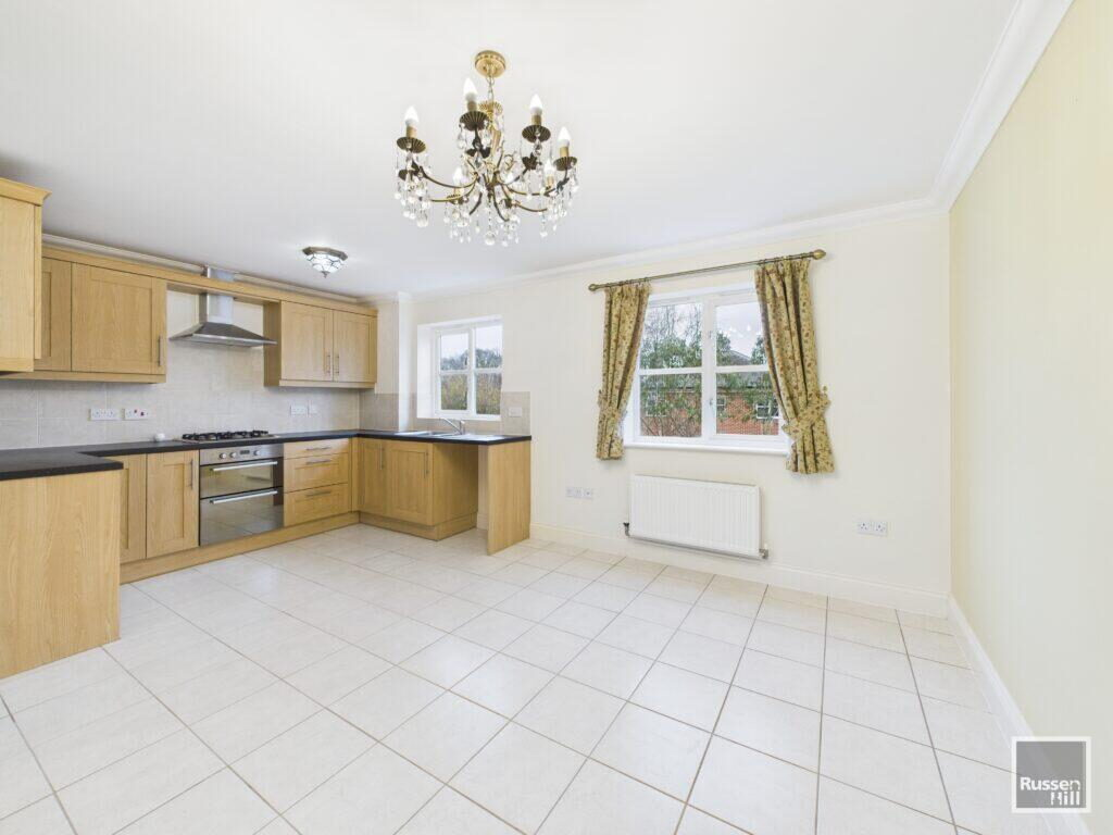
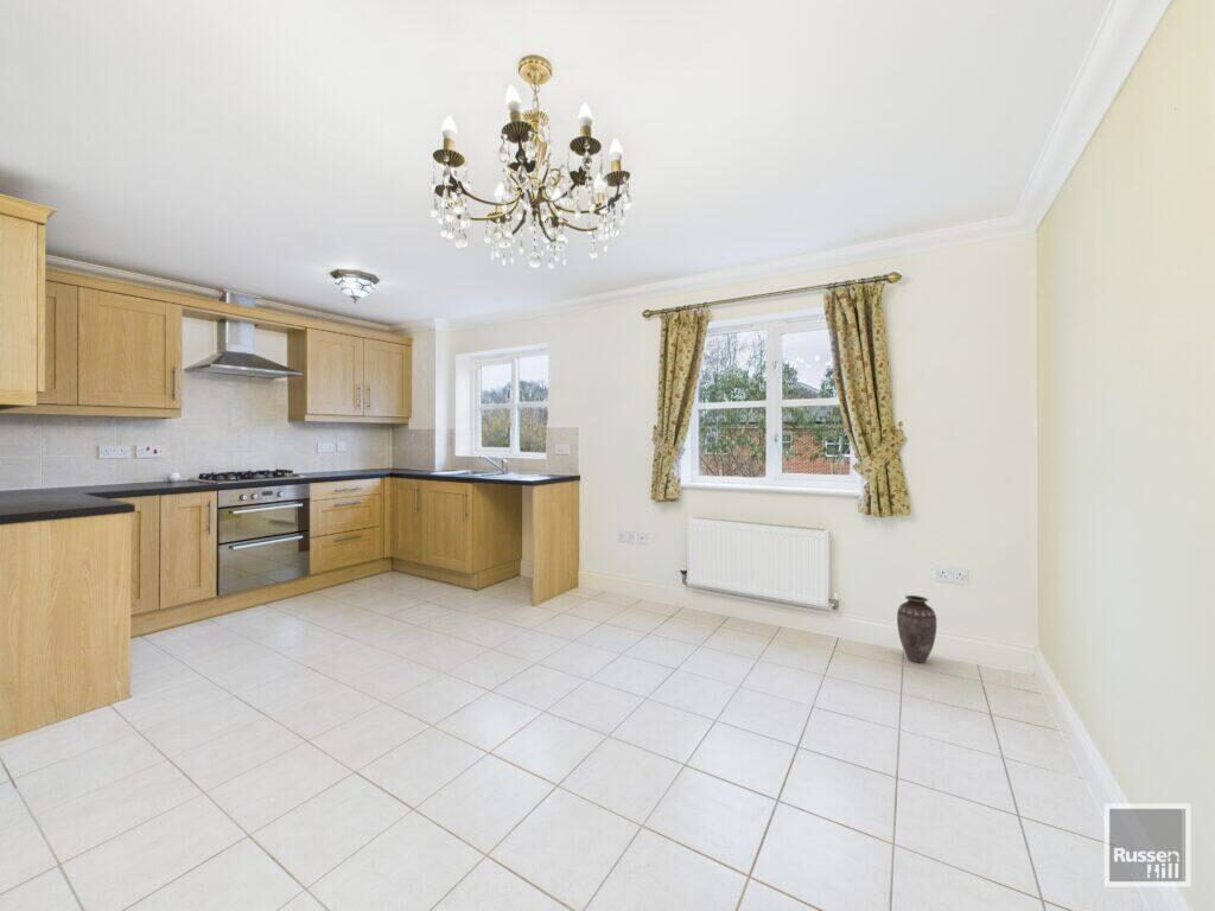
+ vase [896,594,937,664]
